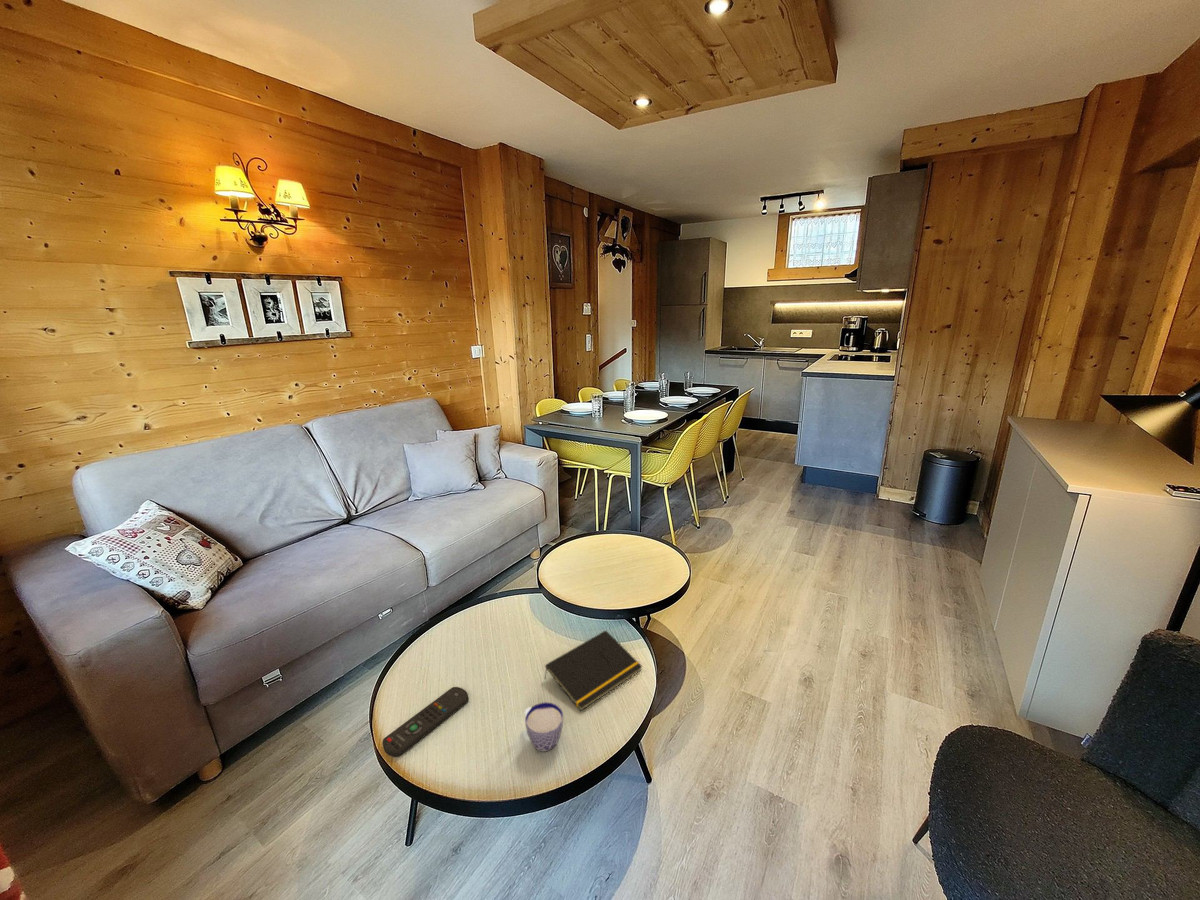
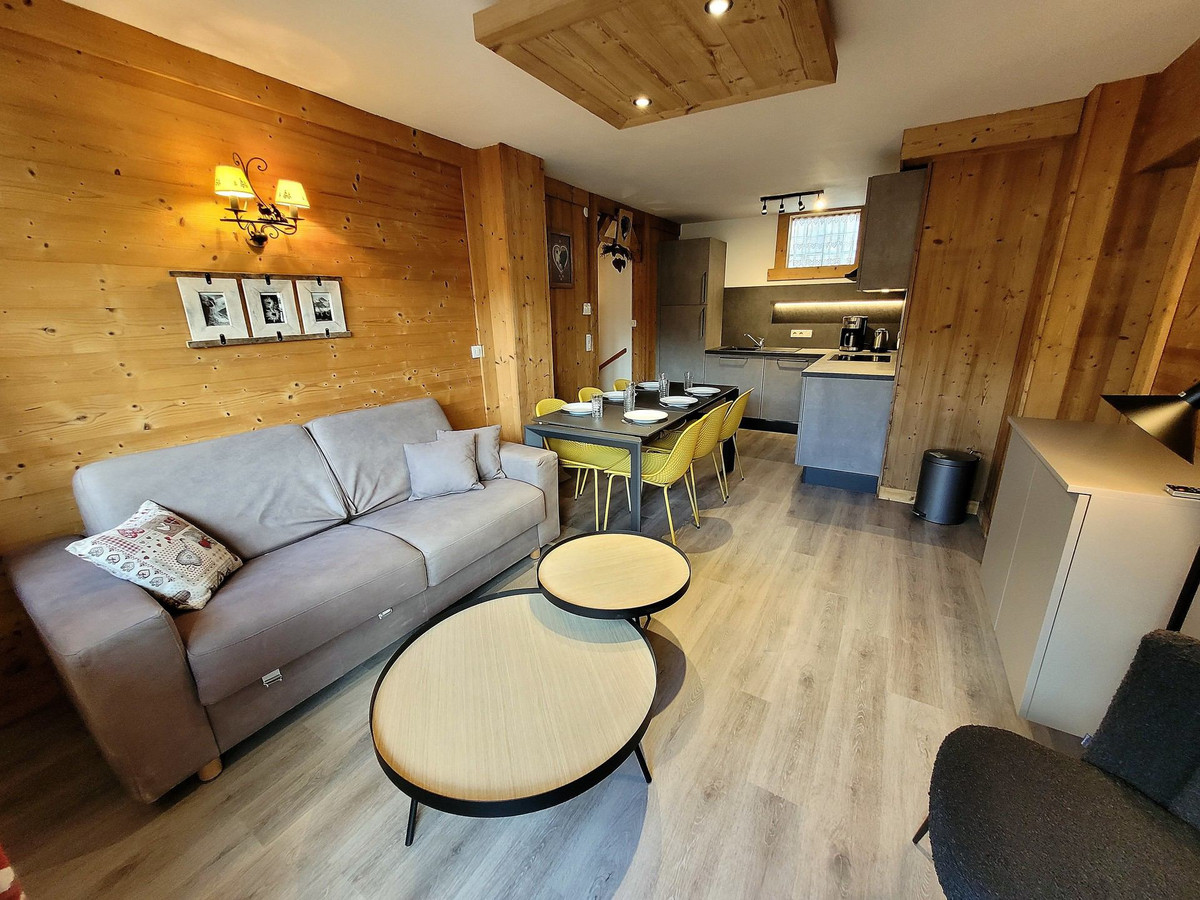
- cup [524,701,564,752]
- notepad [543,630,643,712]
- remote control [382,686,469,758]
